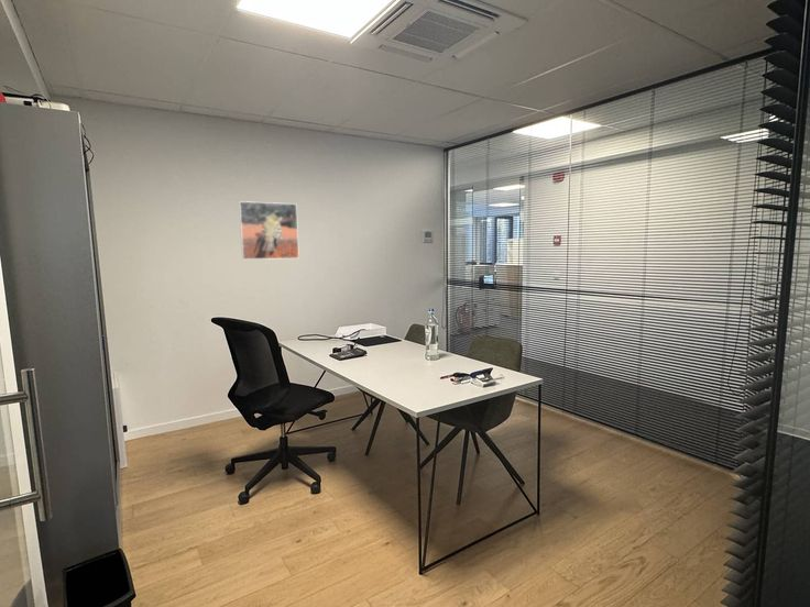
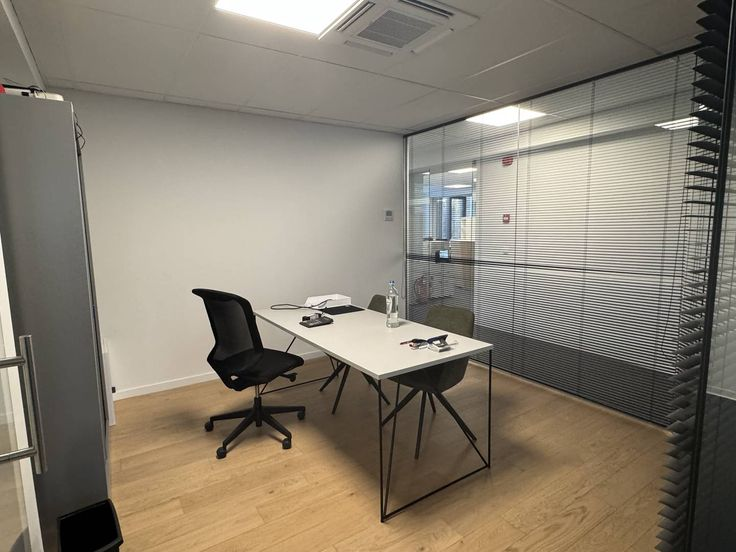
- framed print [238,200,300,261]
